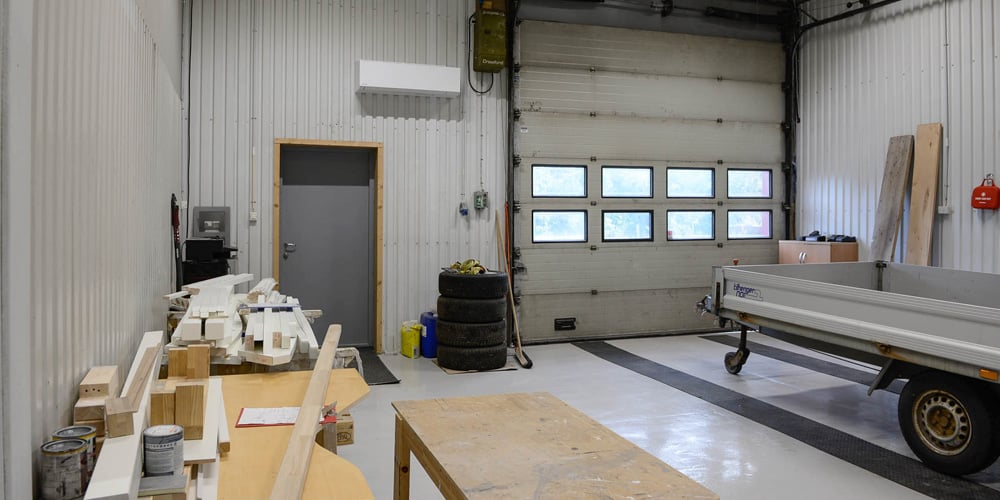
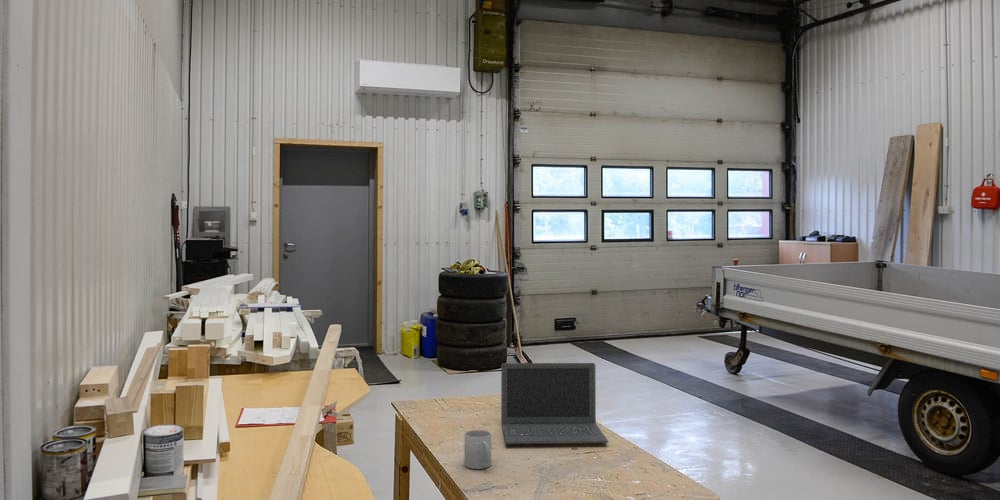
+ mug [463,429,492,470]
+ laptop computer [500,362,609,445]
